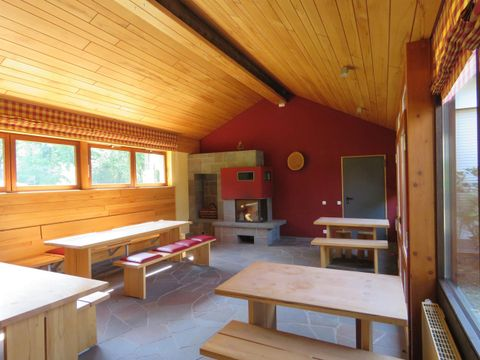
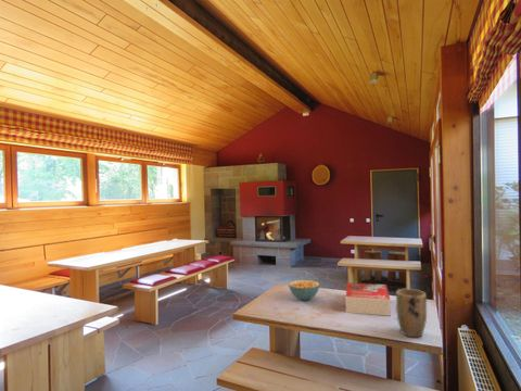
+ plant pot [395,288,428,338]
+ cereal bowl [288,279,320,301]
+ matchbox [344,281,392,317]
